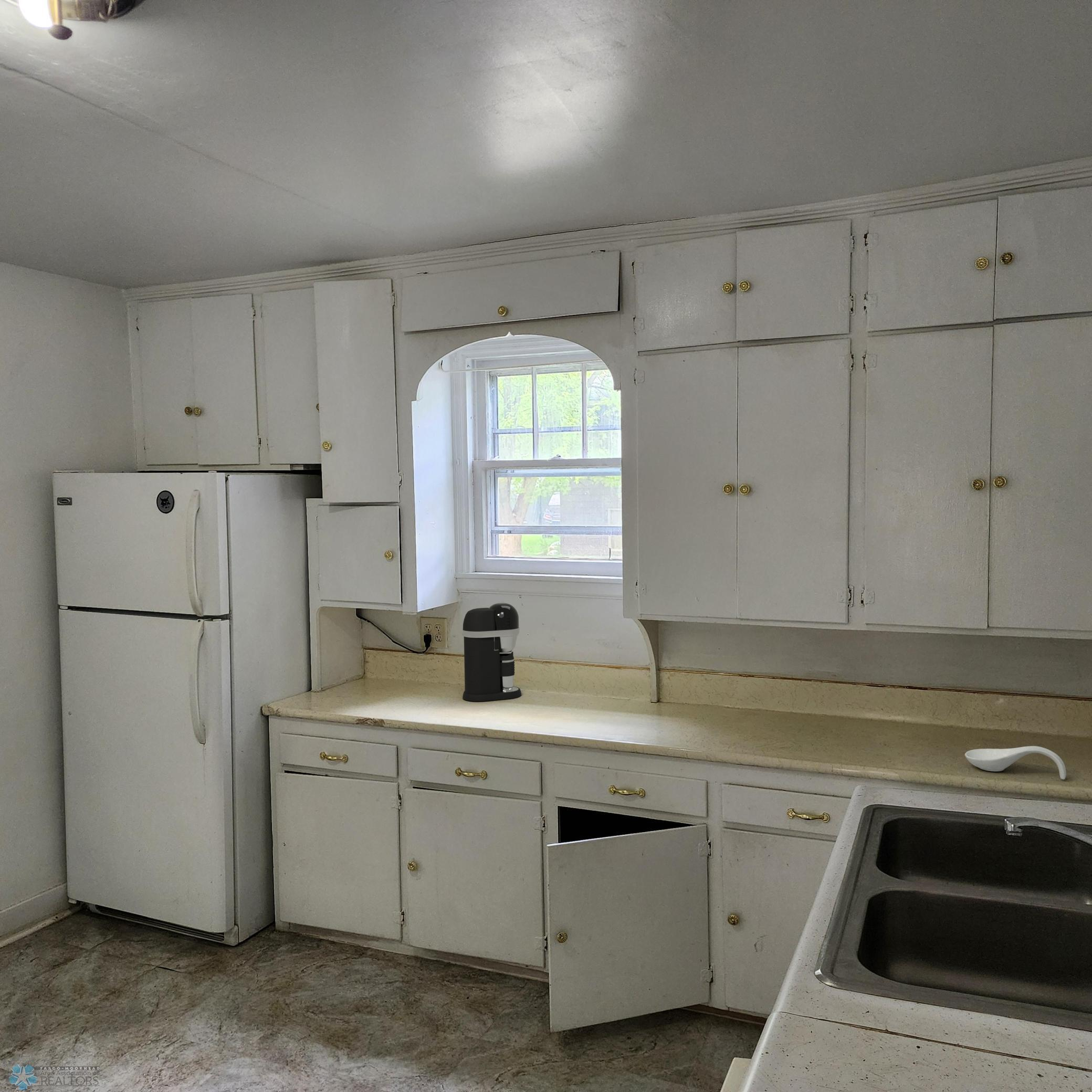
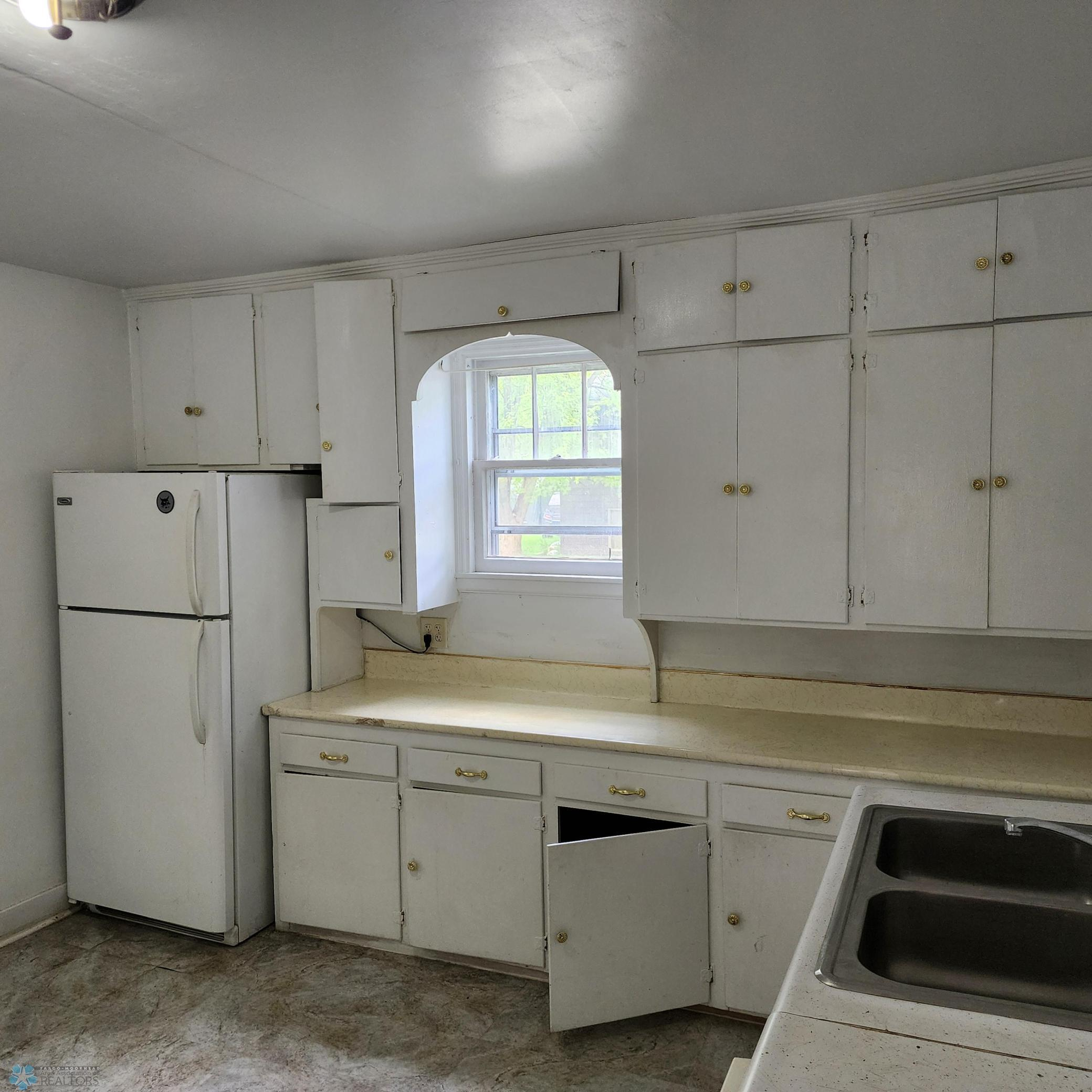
- spoon rest [964,745,1067,780]
- coffee maker [462,602,522,702]
